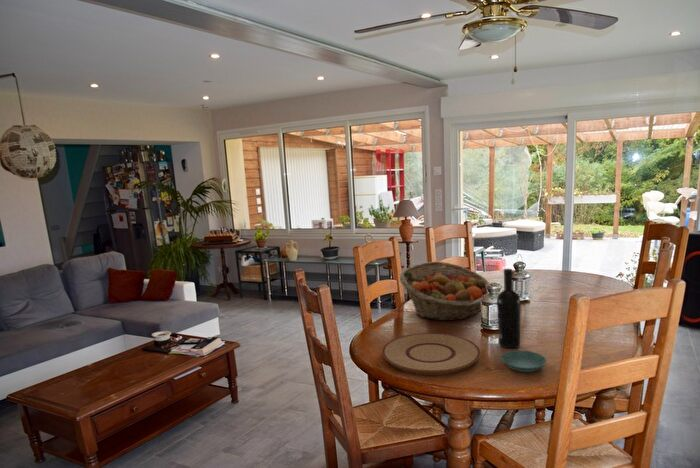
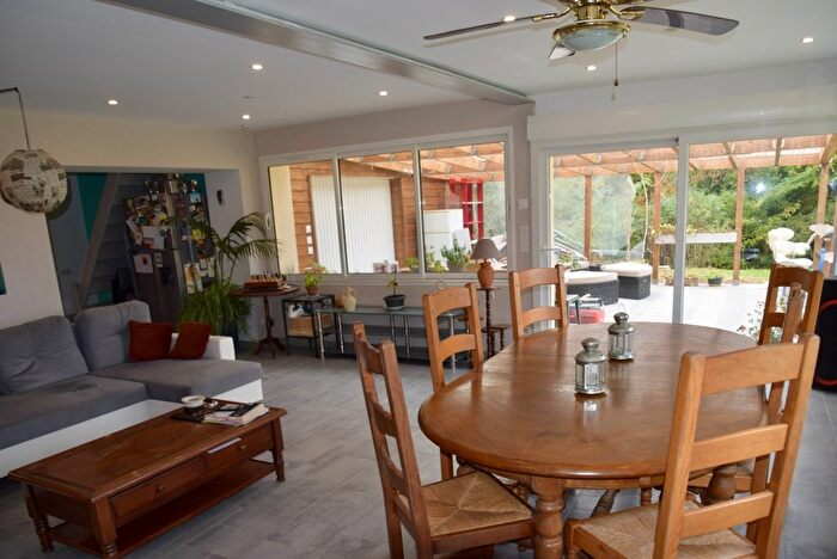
- saucer [500,349,548,373]
- plate [381,332,482,376]
- fruit basket [398,261,491,322]
- wine bottle [496,268,522,349]
